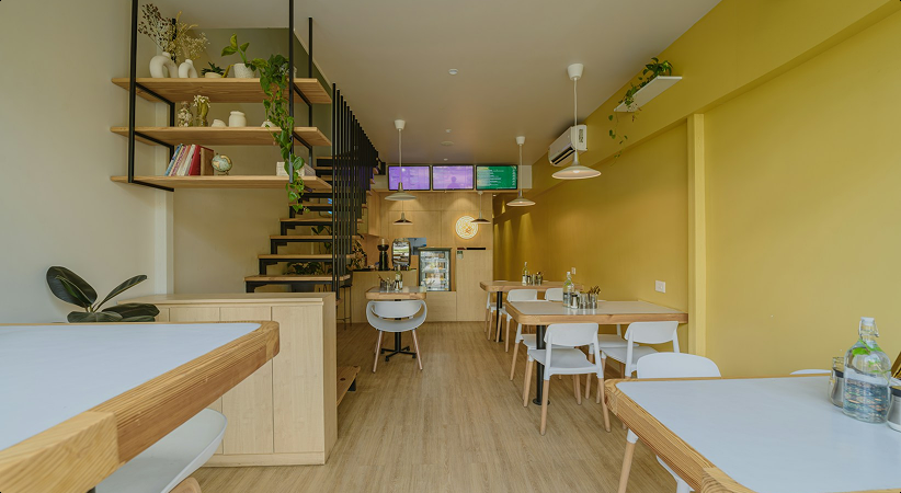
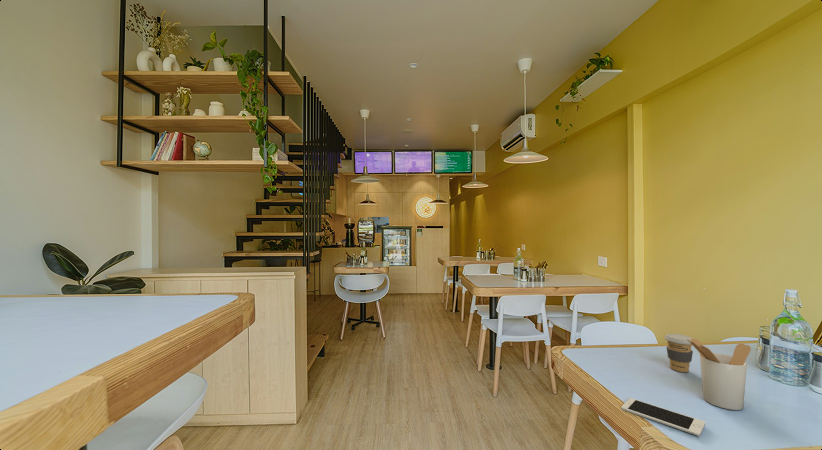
+ cell phone [620,397,706,437]
+ coffee cup [663,333,694,373]
+ utensil holder [687,338,752,411]
